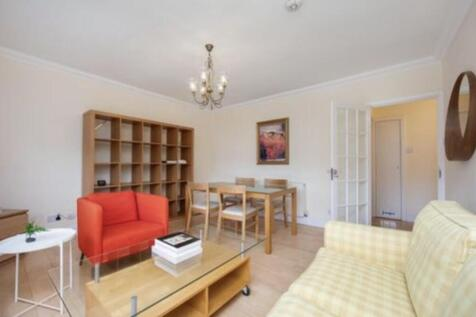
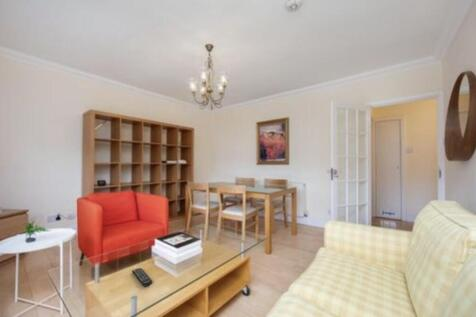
+ remote control [131,267,153,288]
